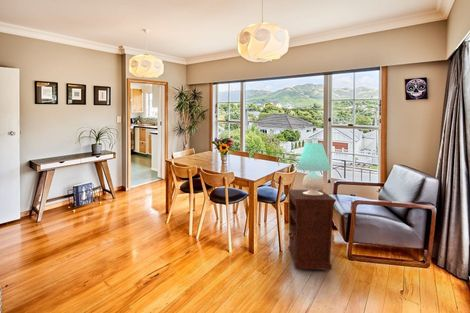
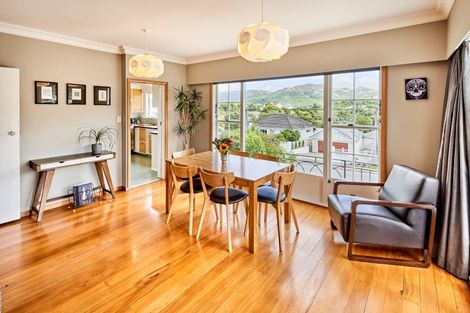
- nightstand [286,188,337,271]
- table lamp [295,142,332,195]
